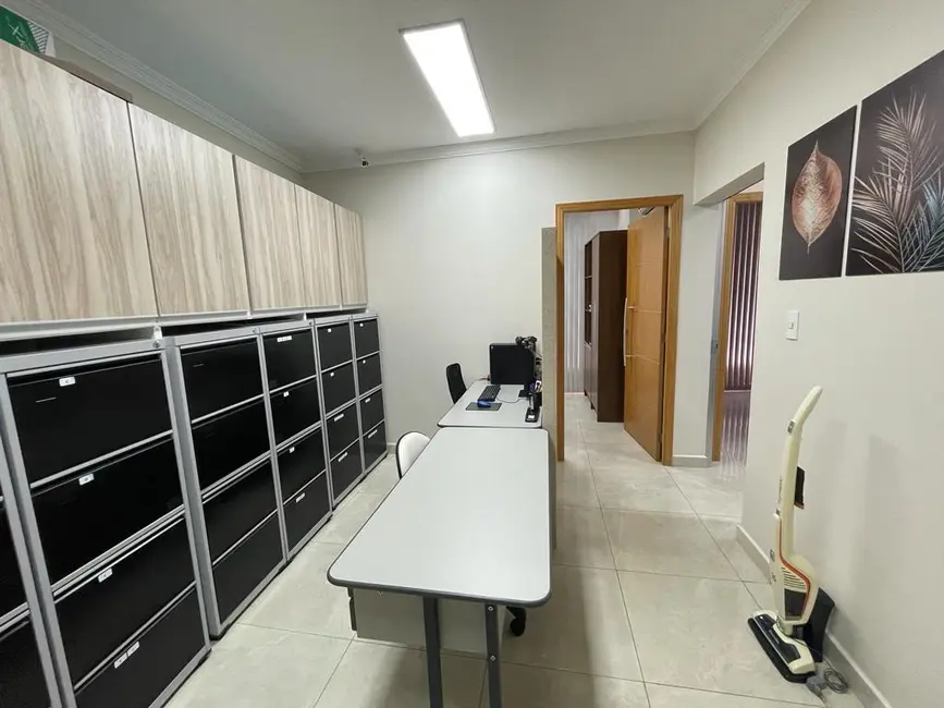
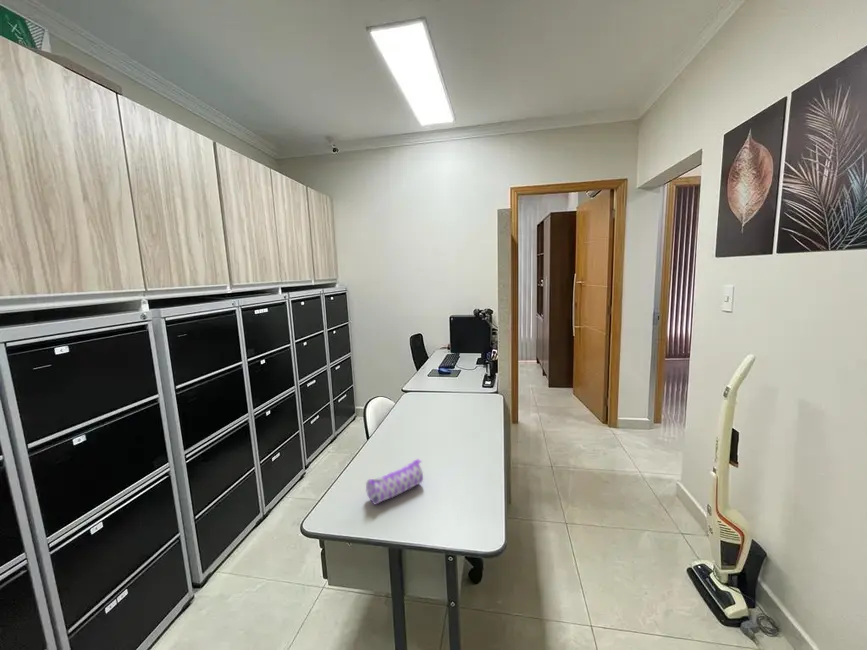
+ pencil case [365,458,424,506]
